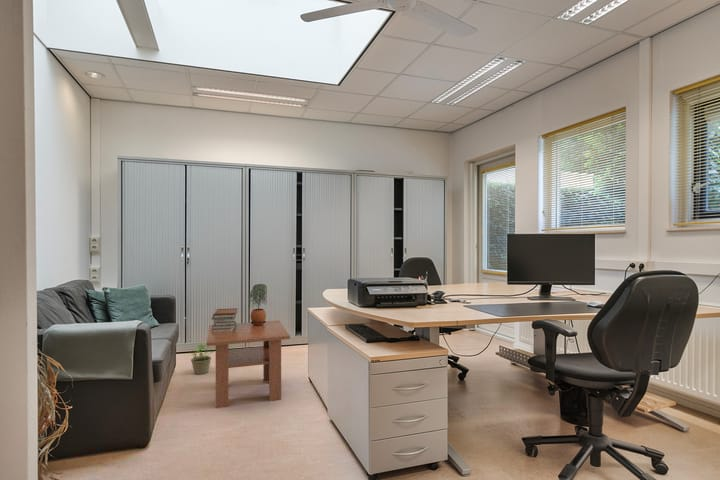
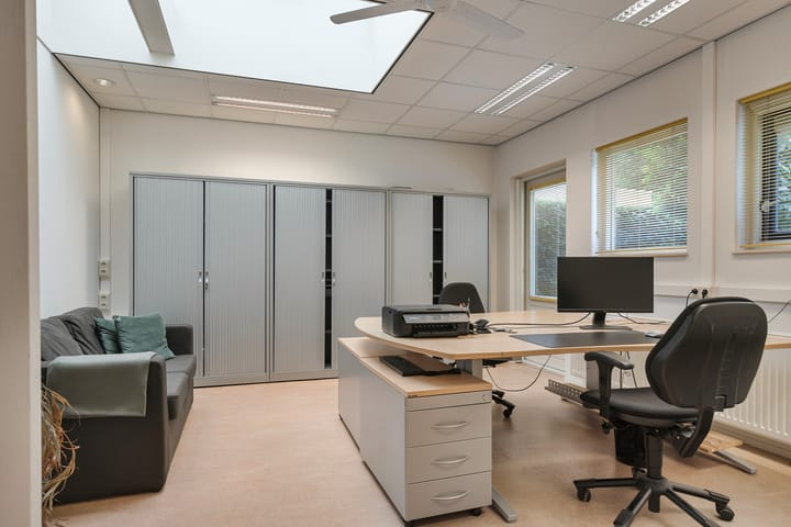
- coffee table [206,320,291,409]
- potted plant [189,343,215,375]
- potted plant [248,283,268,325]
- book stack [210,307,239,332]
